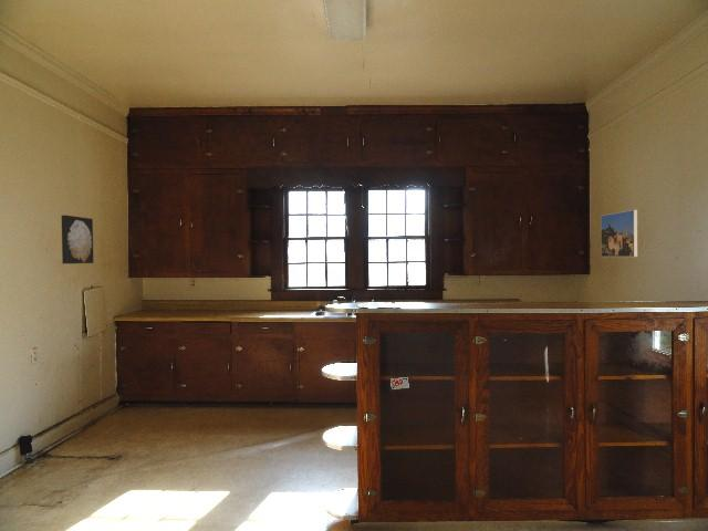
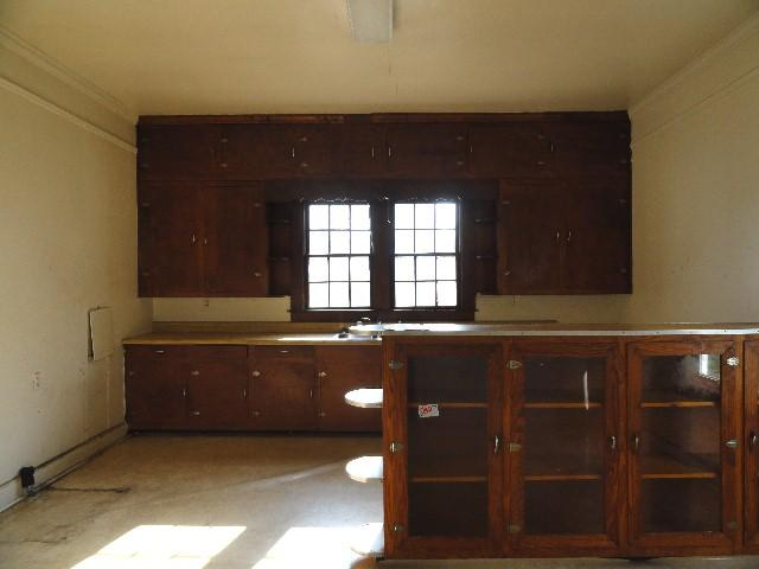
- wall art [61,215,94,264]
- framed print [600,209,638,258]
